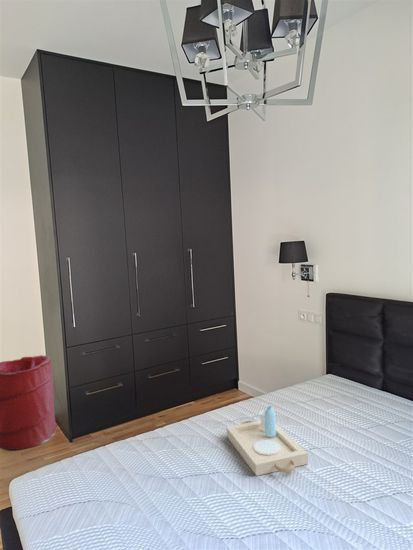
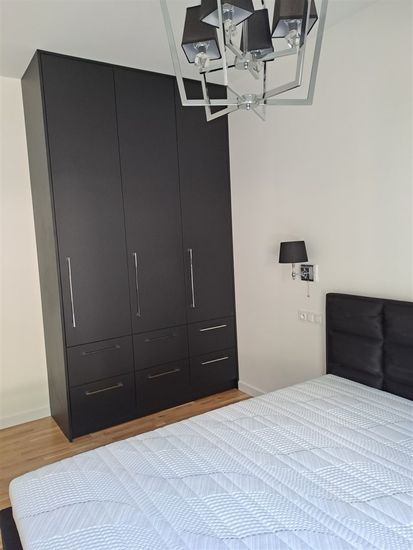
- serving tray [226,405,309,477]
- laundry hamper [0,354,57,451]
